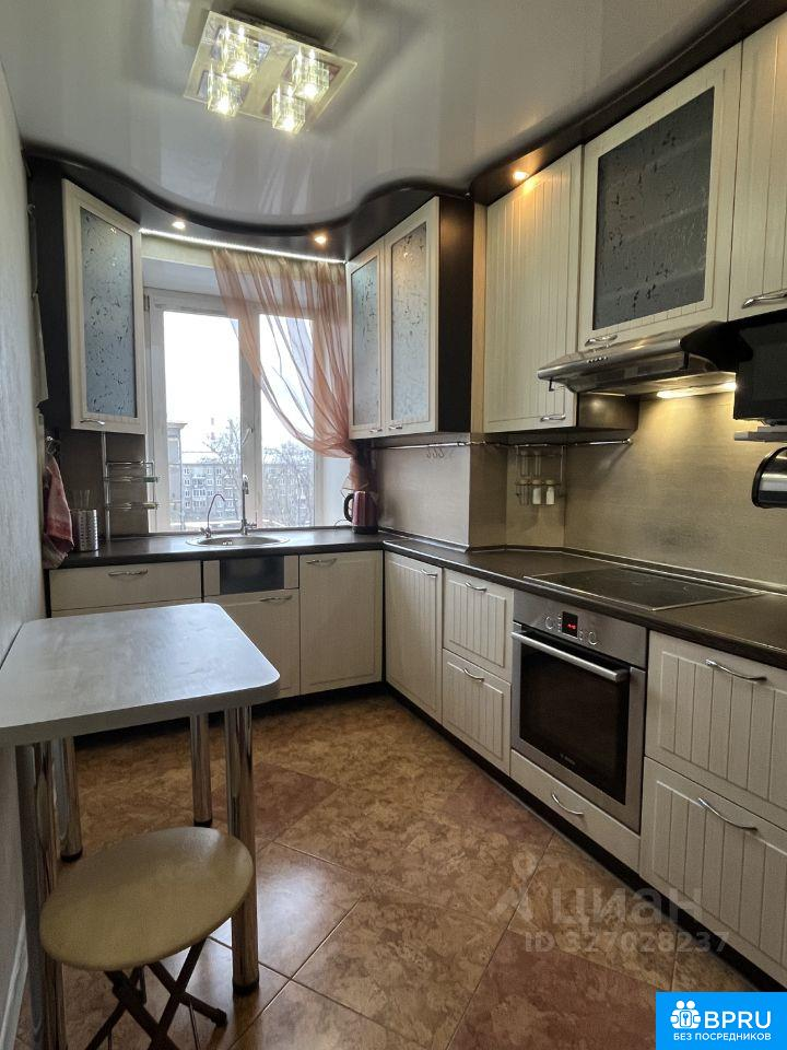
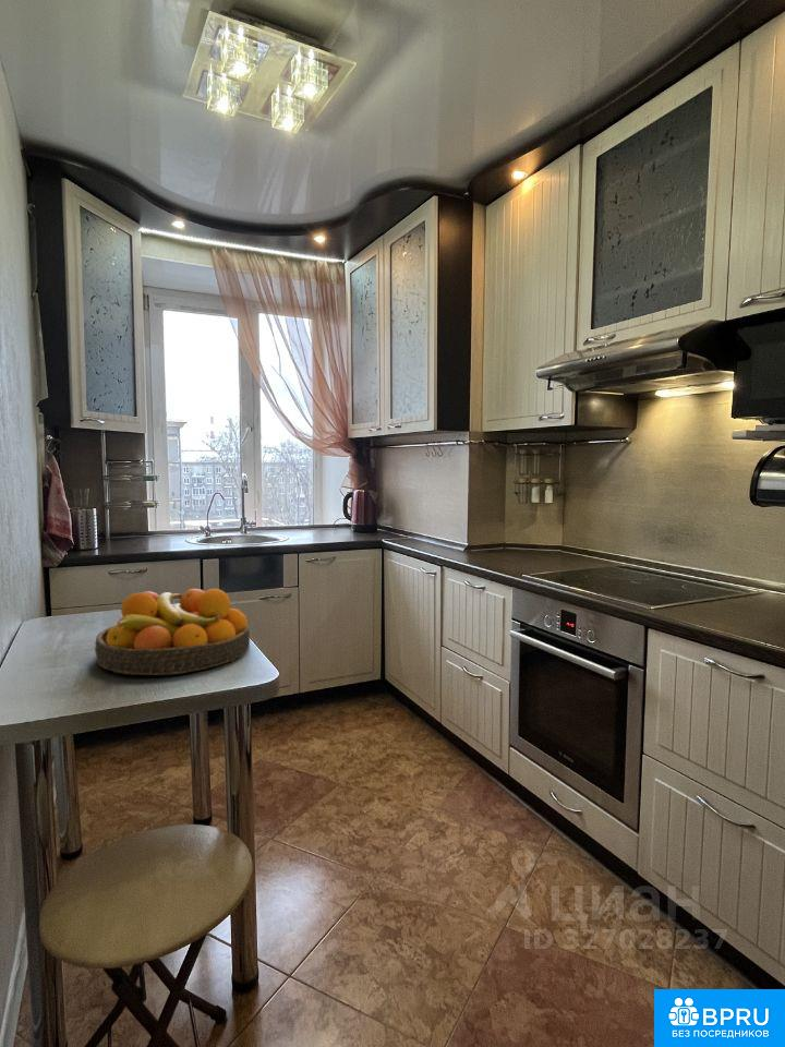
+ fruit bowl [94,588,251,676]
